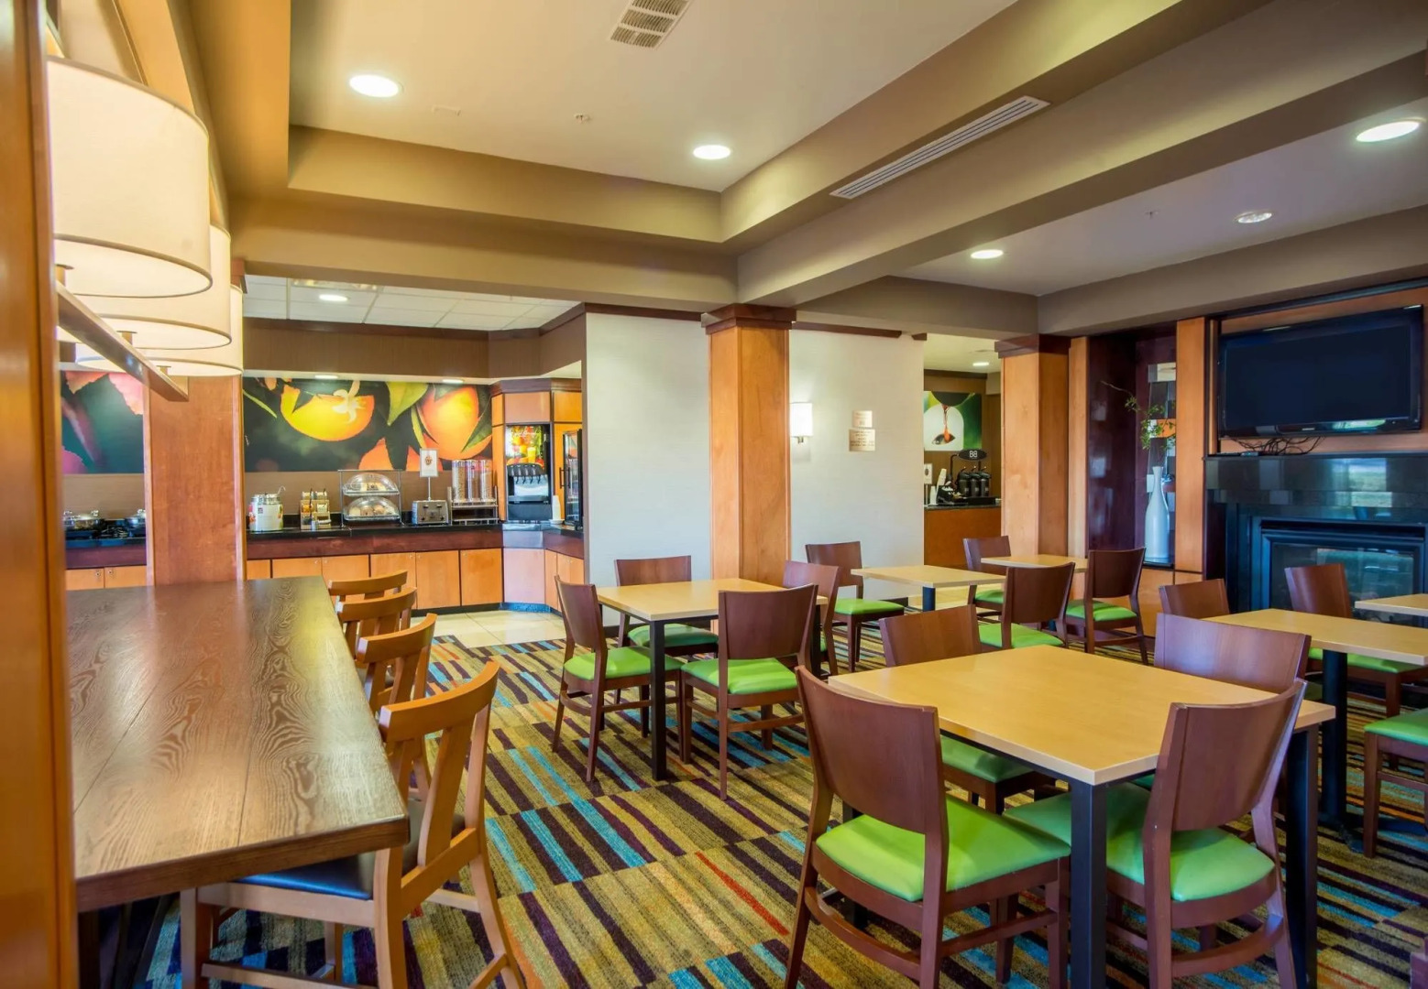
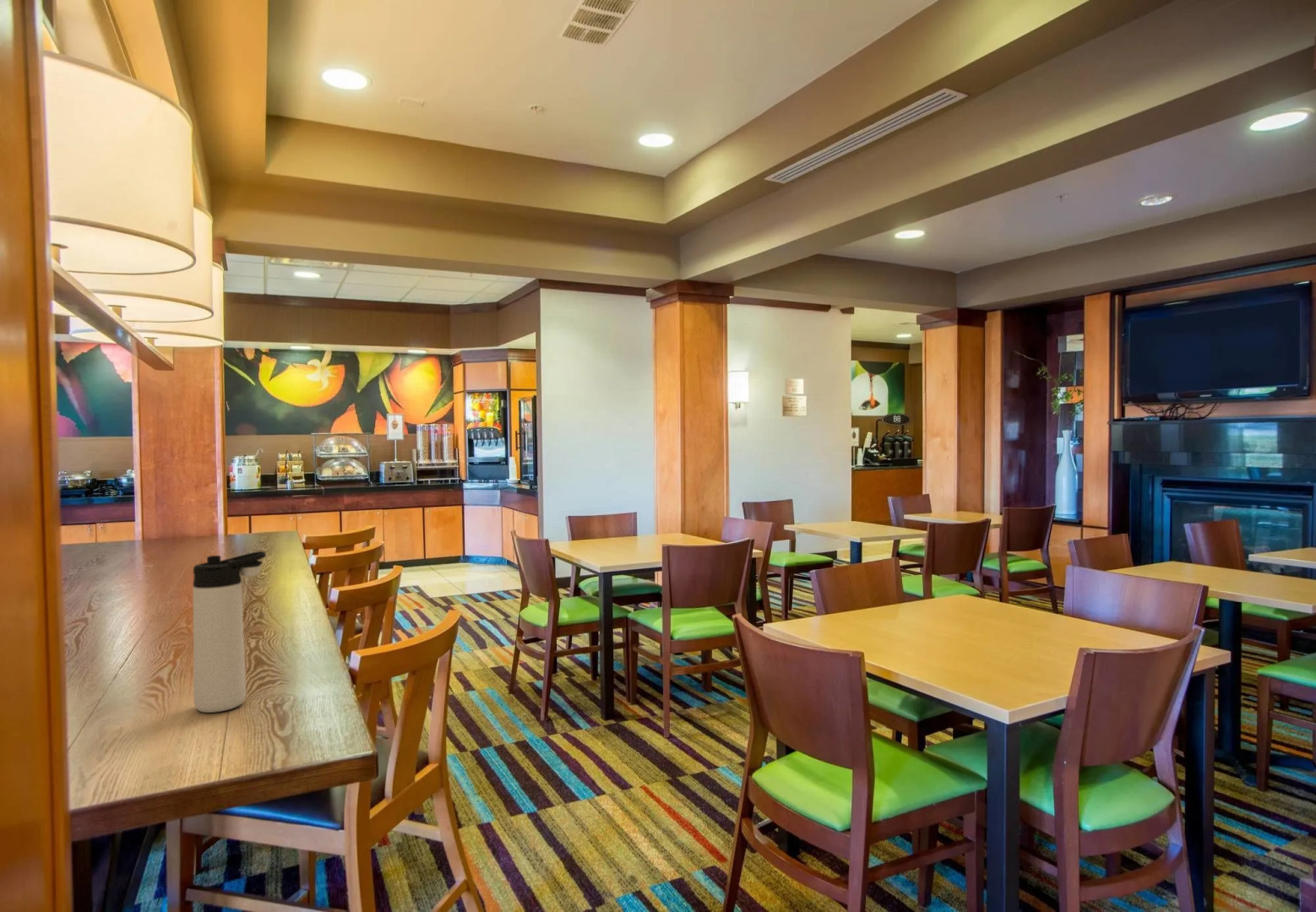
+ thermos bottle [193,551,267,714]
